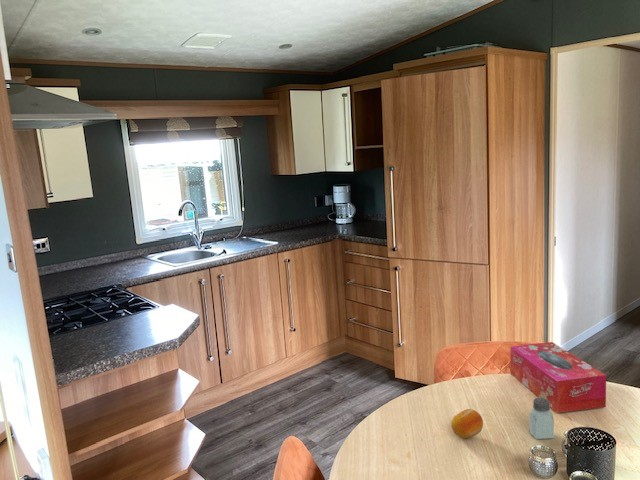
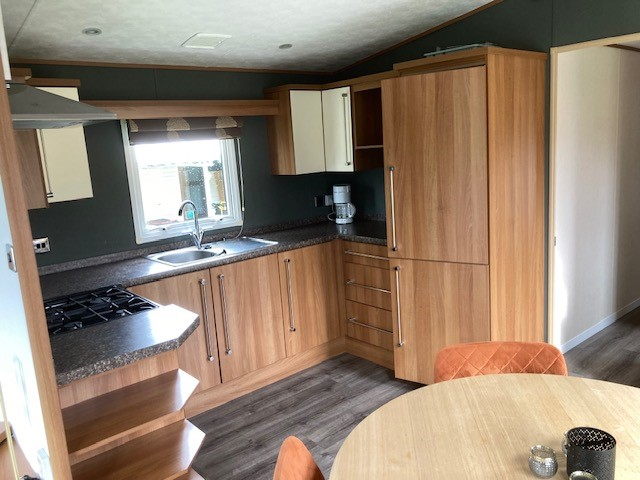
- saltshaker [528,397,555,440]
- tissue box [509,341,607,414]
- fruit [450,408,484,439]
